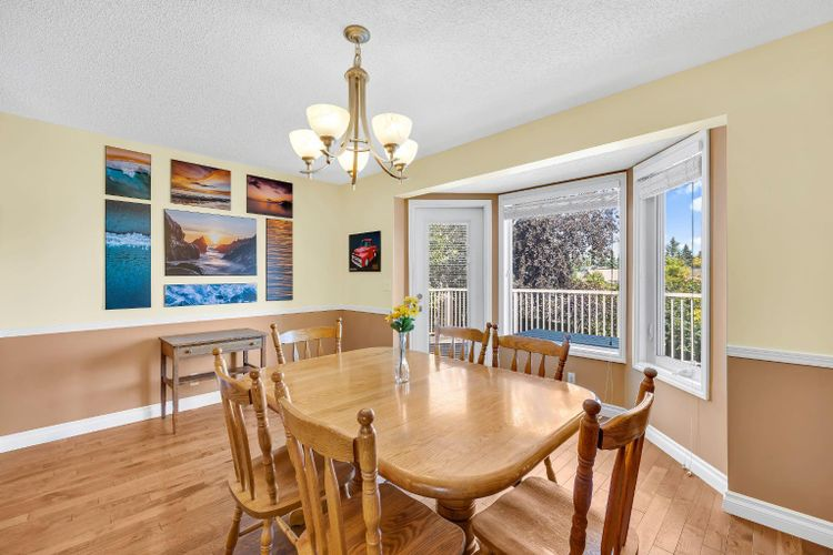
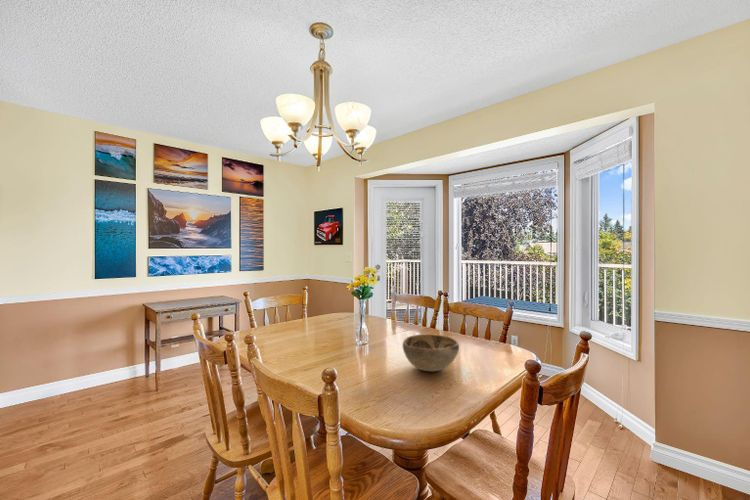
+ decorative bowl [402,334,460,372]
